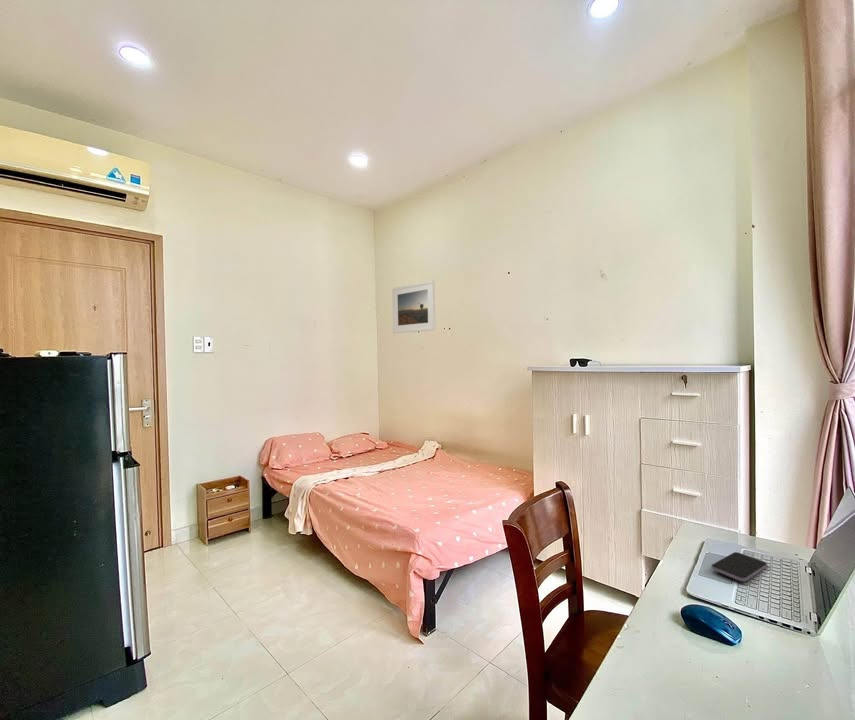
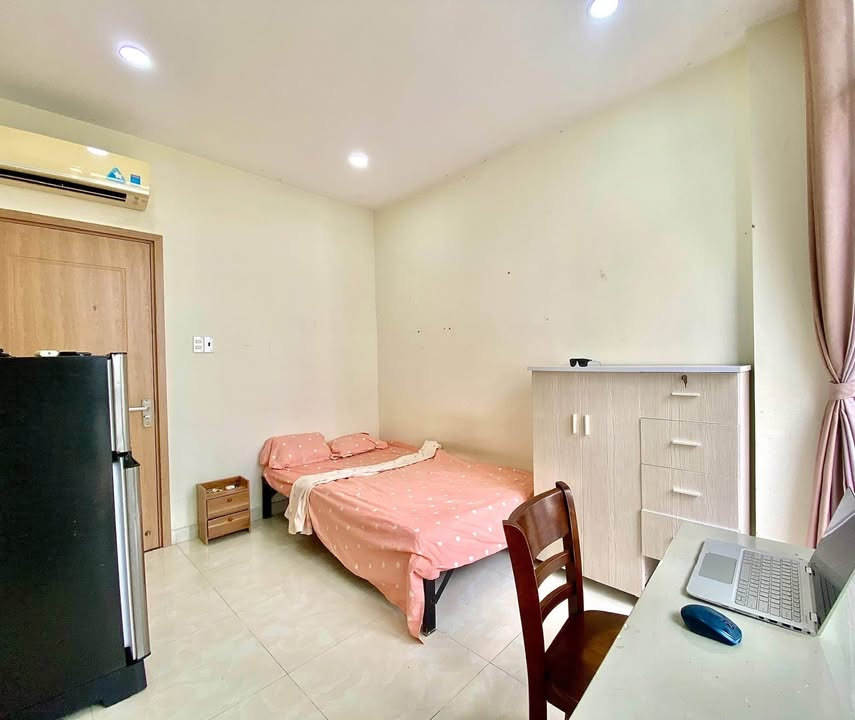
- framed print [391,279,436,334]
- smartphone [710,551,768,582]
